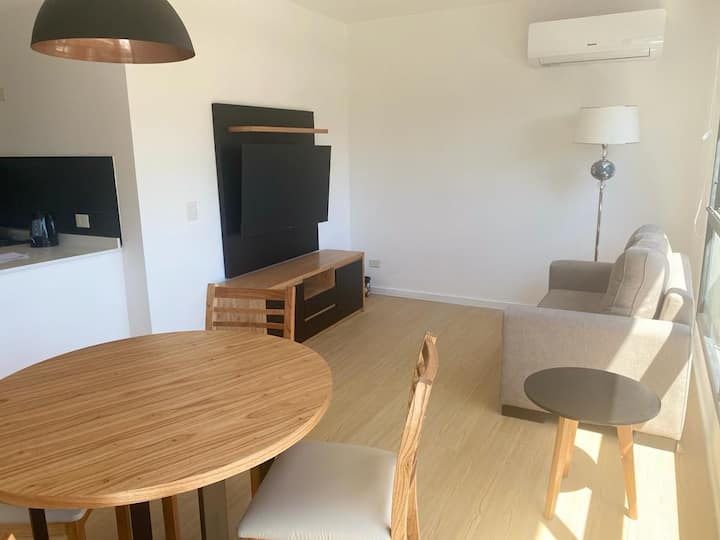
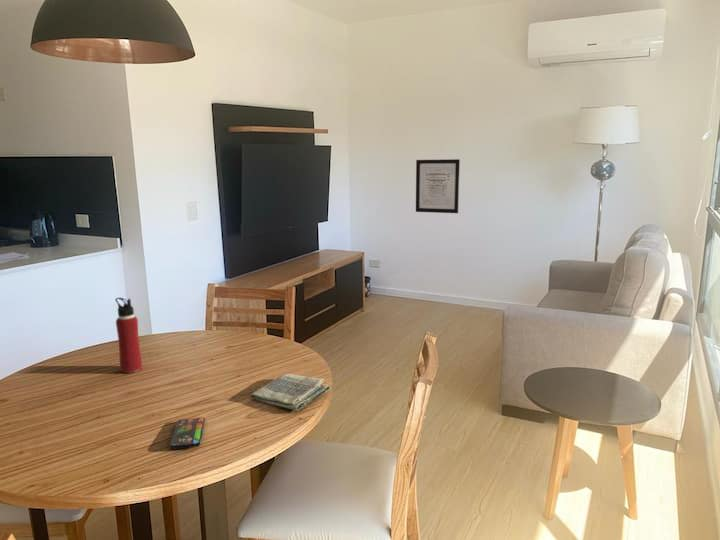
+ water bottle [114,297,143,374]
+ wall art [415,158,461,214]
+ dish towel [249,373,331,412]
+ smartphone [169,417,206,450]
